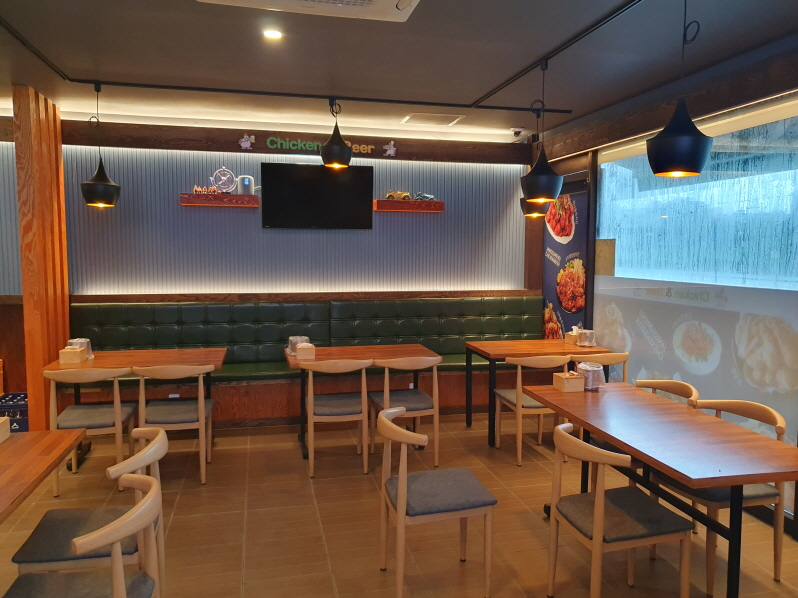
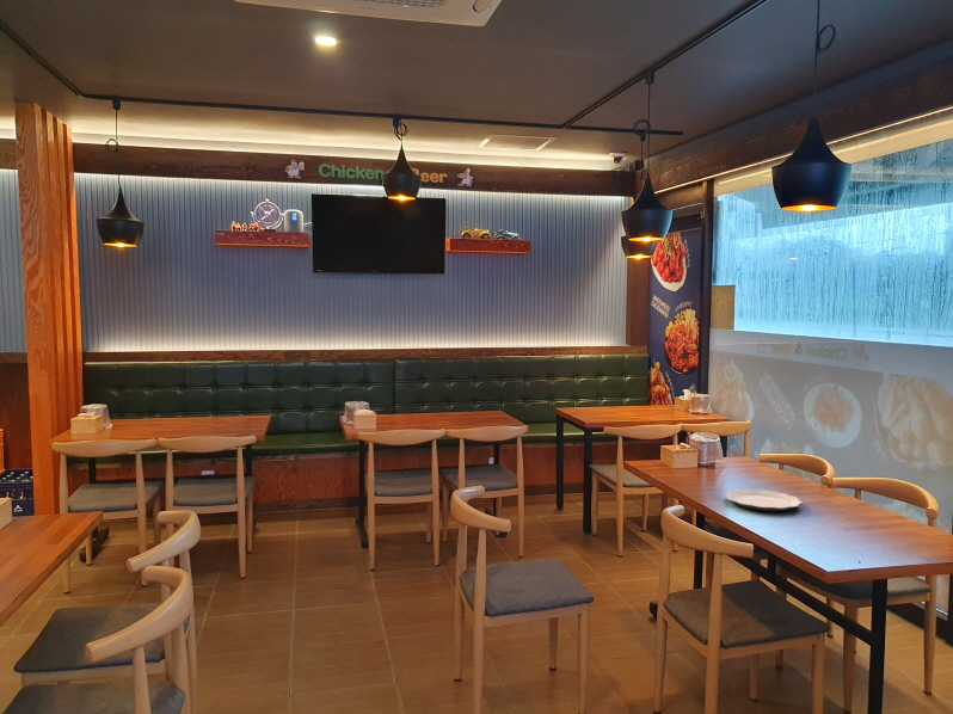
+ plate [724,488,804,512]
